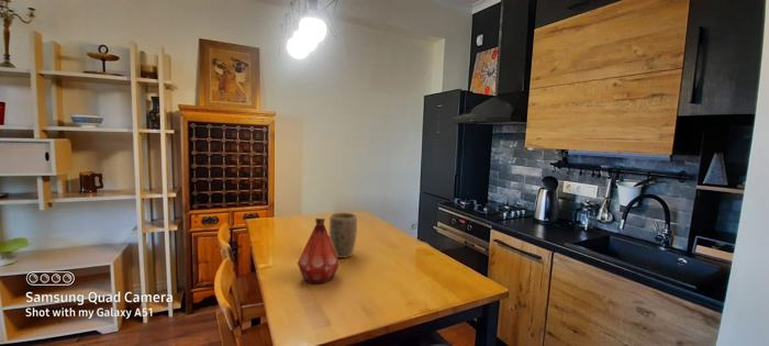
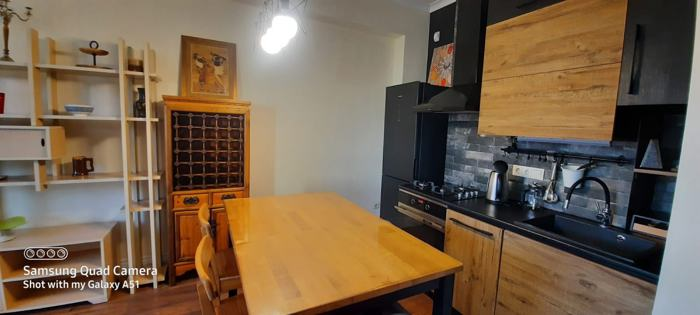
- bottle [297,217,341,284]
- plant pot [328,212,358,259]
